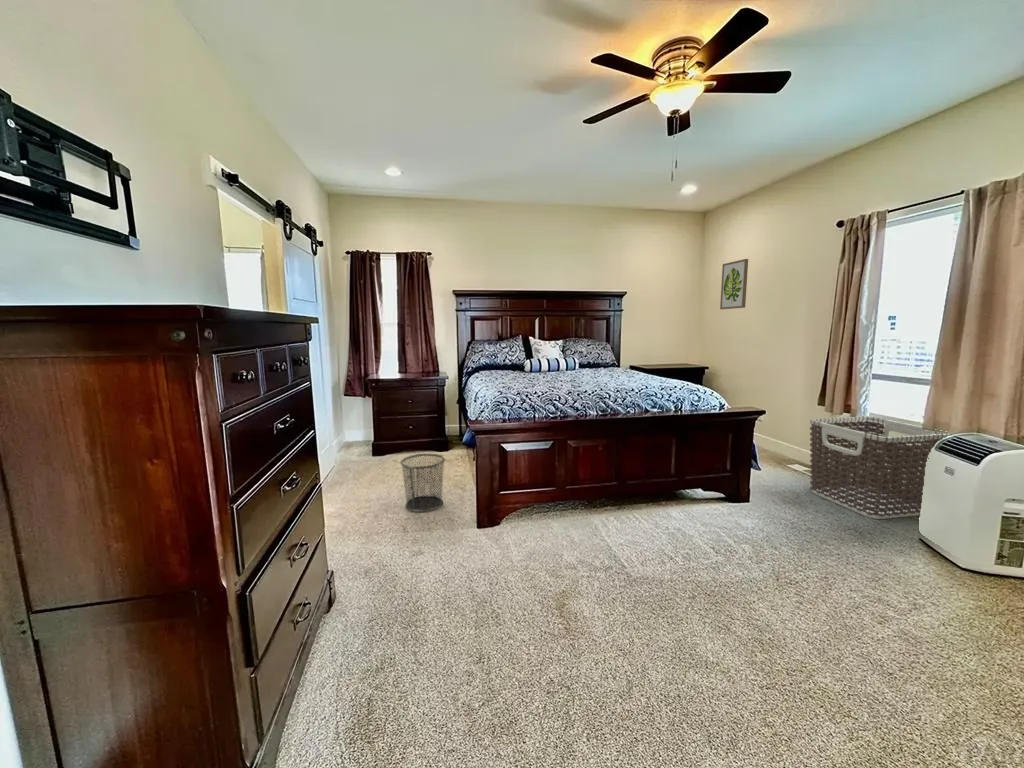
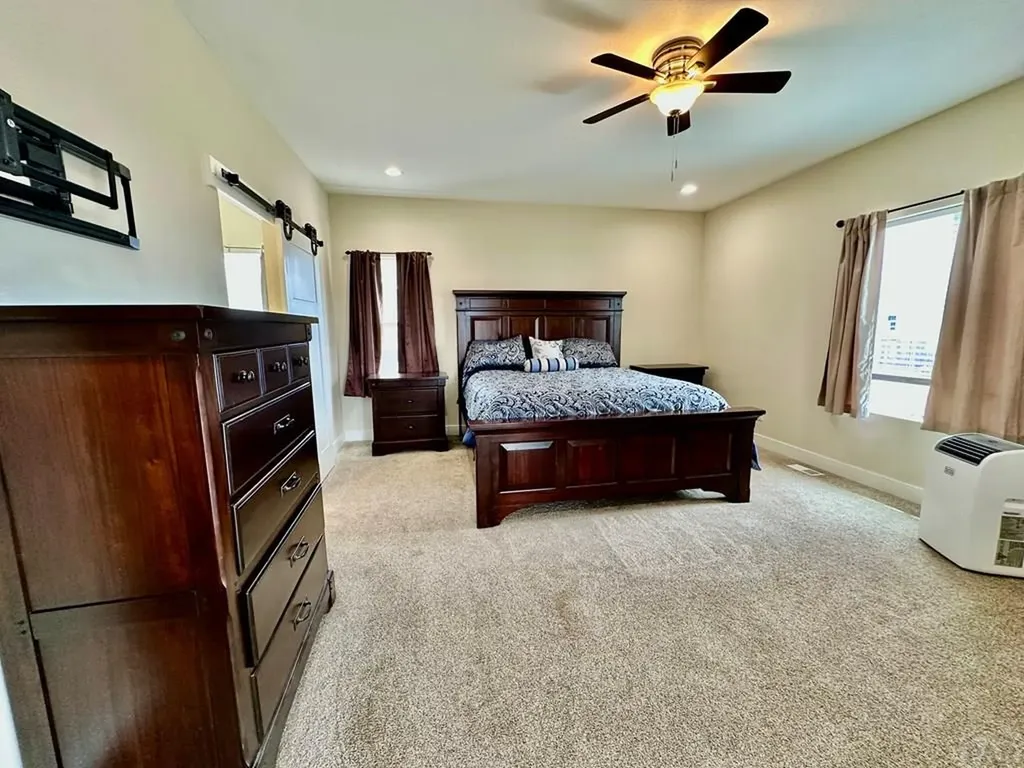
- wall art [719,258,749,310]
- waste bin [399,453,446,513]
- clothes hamper [809,415,953,520]
